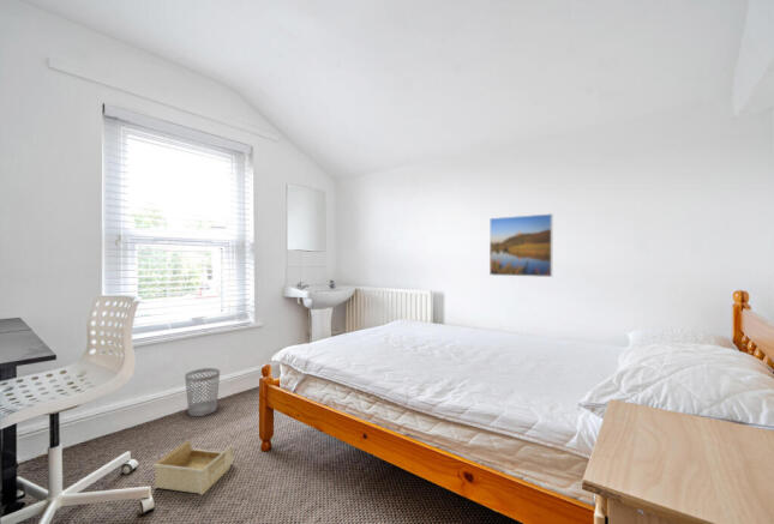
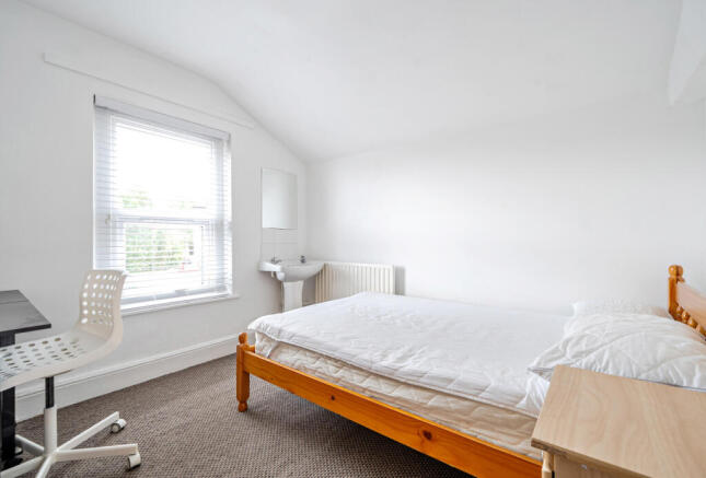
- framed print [488,212,554,278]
- storage bin [151,439,235,496]
- wastebasket [184,367,221,417]
